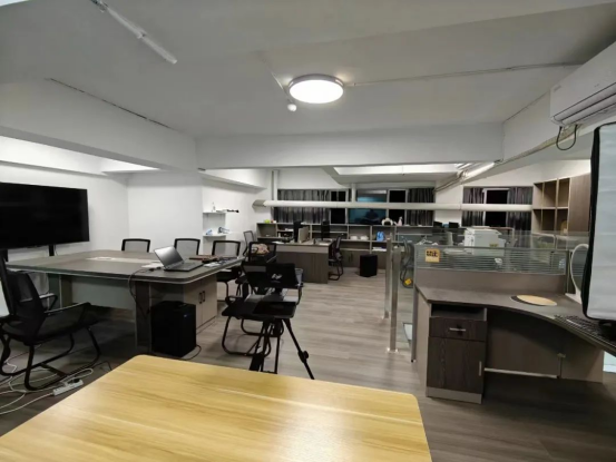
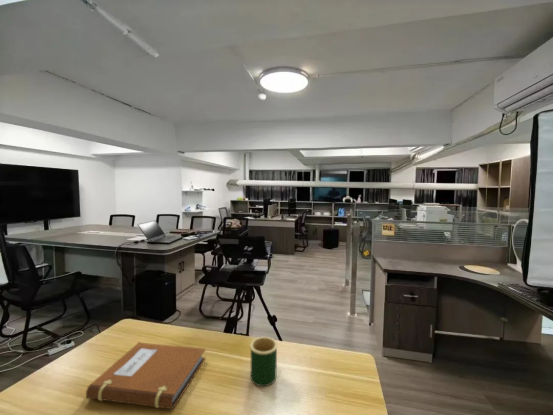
+ mug [249,336,279,387]
+ notebook [85,342,206,410]
